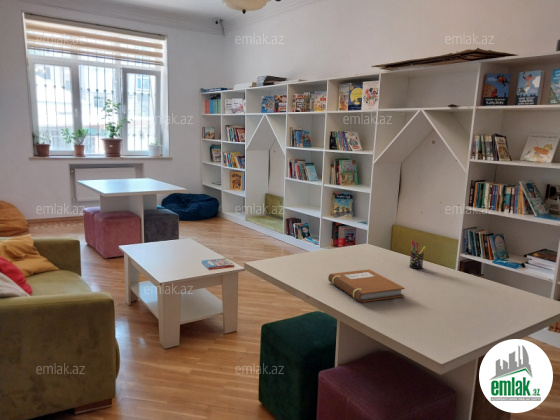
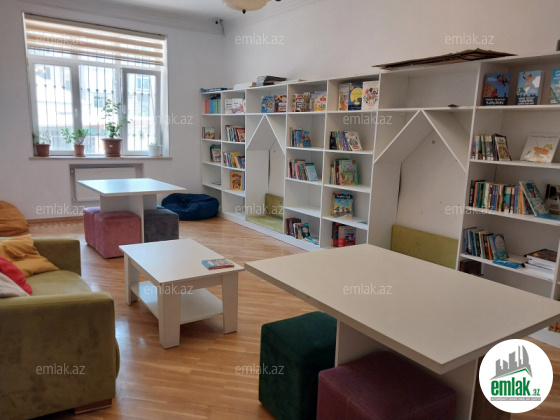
- pen holder [409,239,427,270]
- notebook [327,268,406,303]
